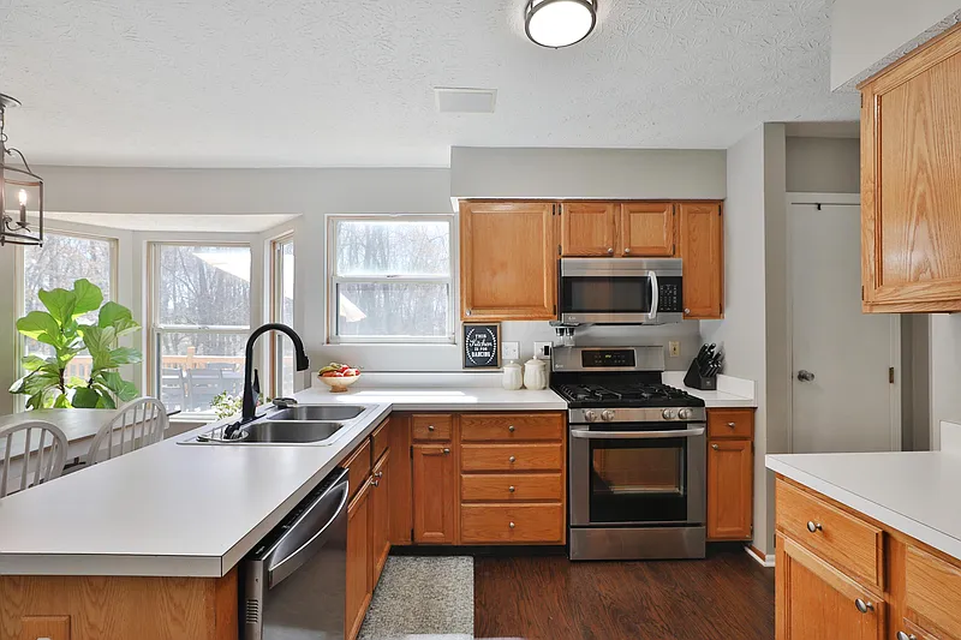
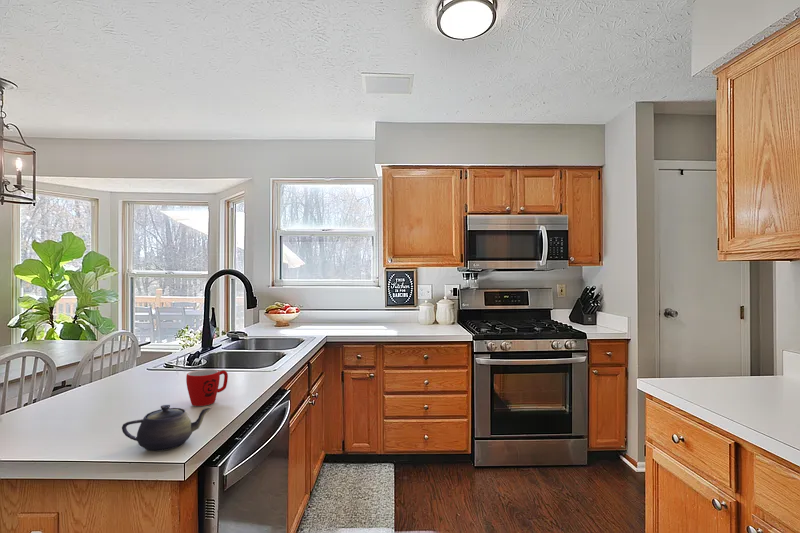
+ teapot [121,404,212,452]
+ mug [185,368,229,407]
